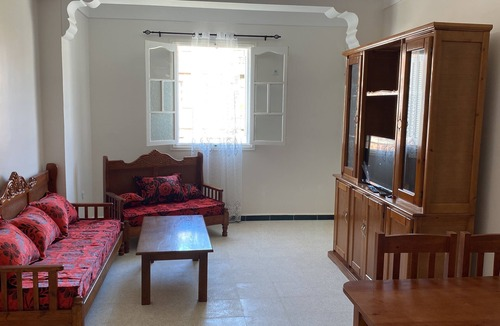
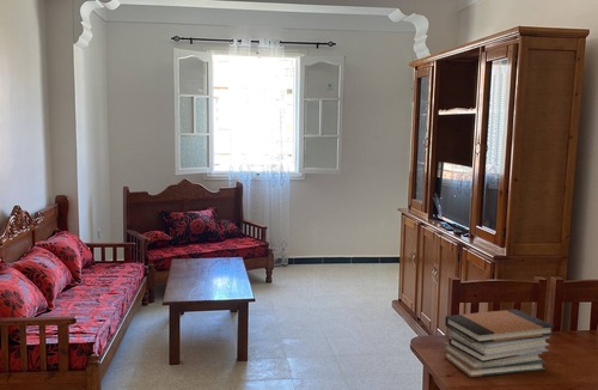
+ book stack [443,309,556,378]
